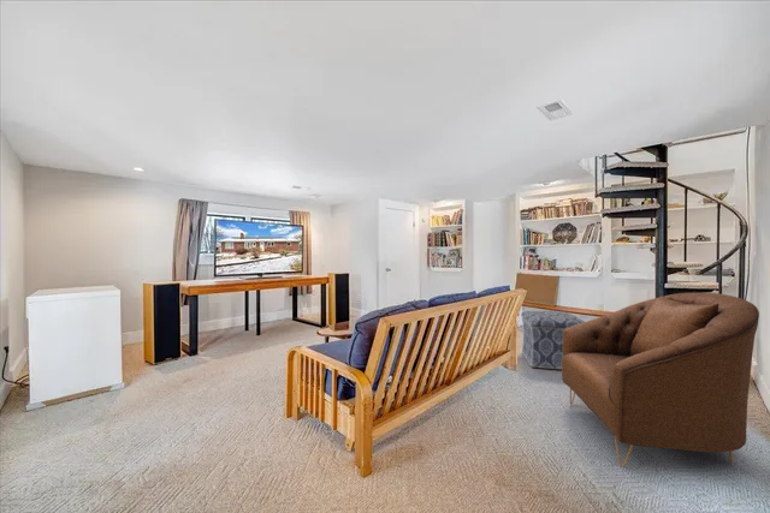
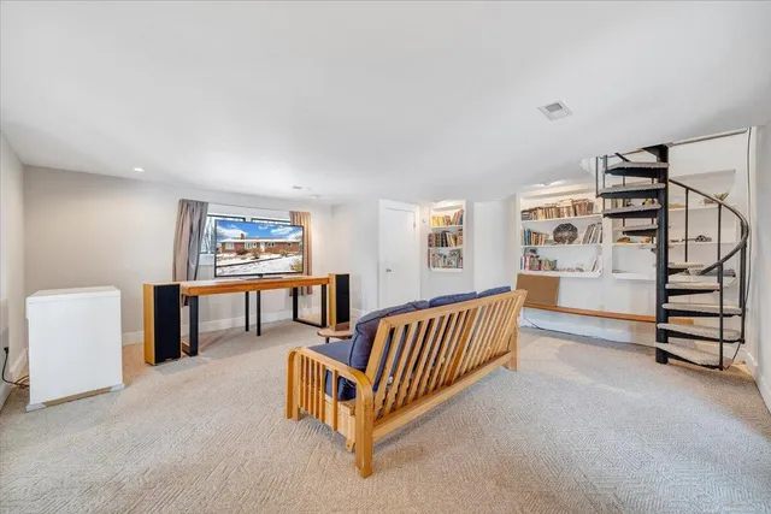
- armchair [561,292,760,467]
- ottoman [520,310,586,371]
